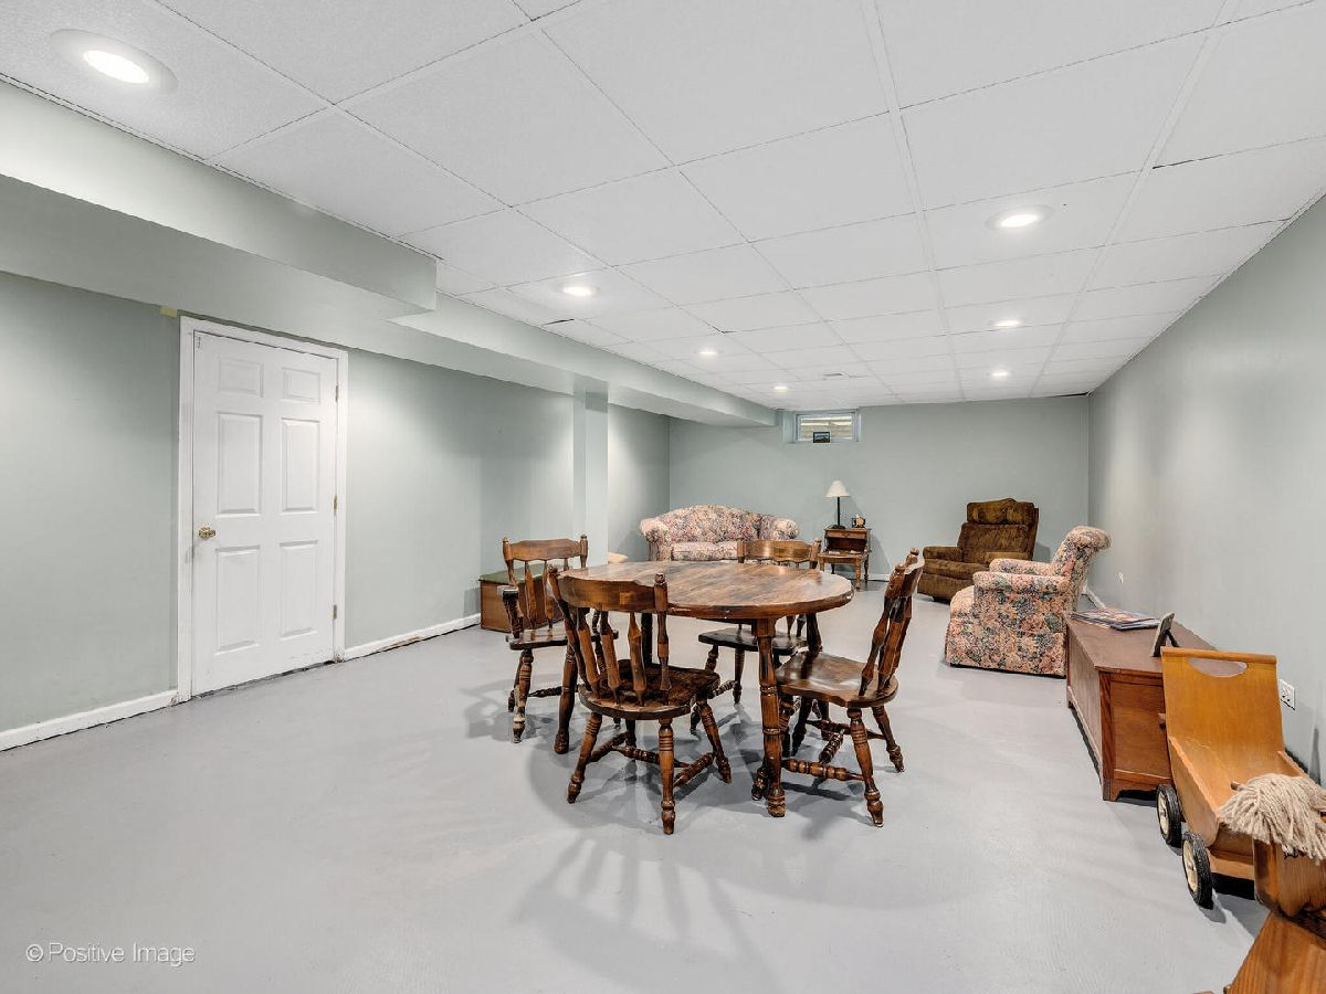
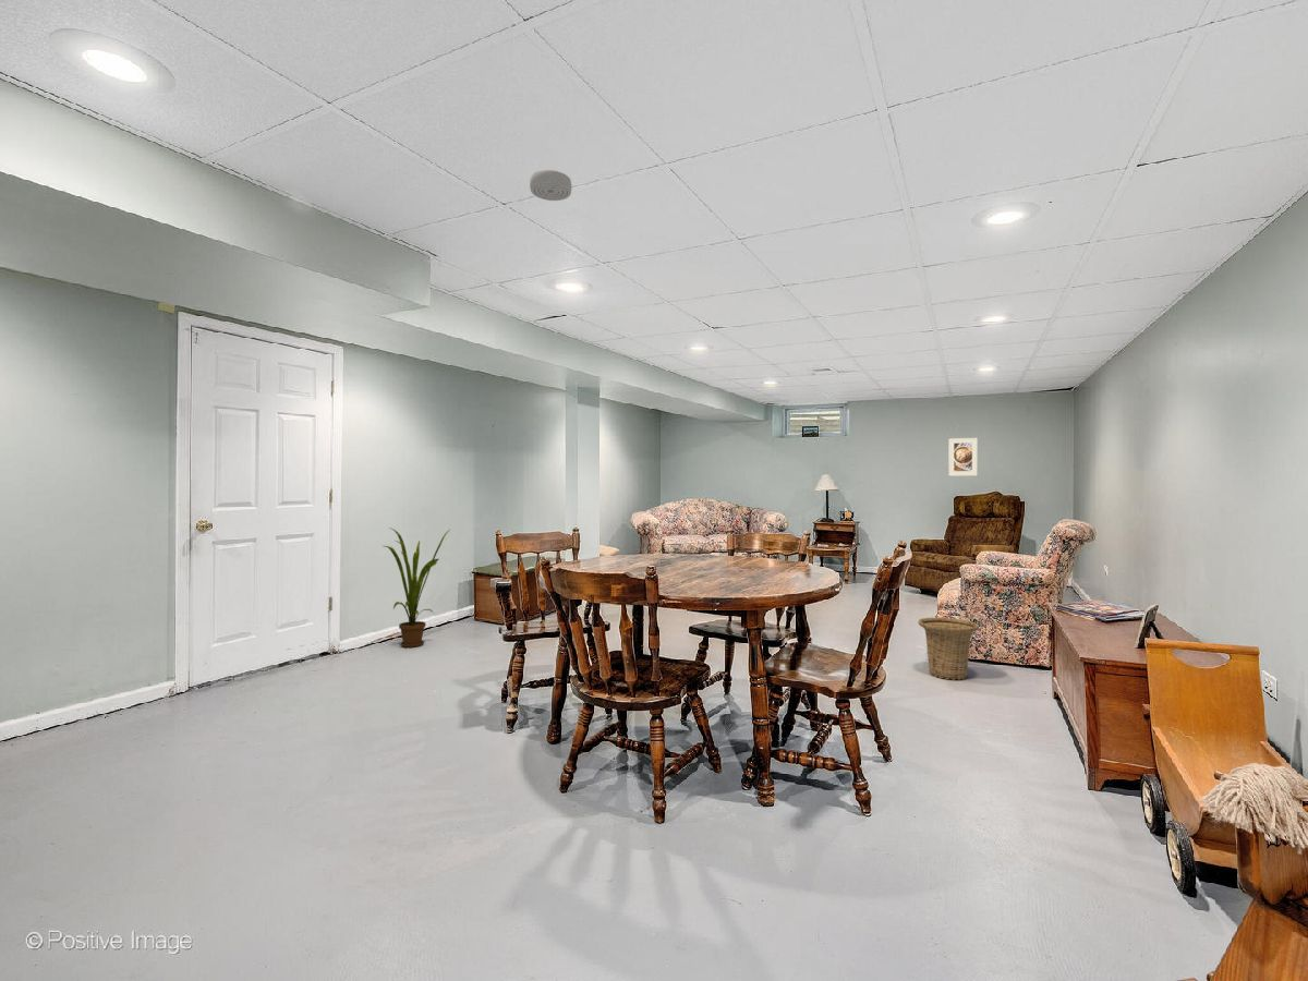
+ house plant [383,526,452,649]
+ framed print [947,437,979,477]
+ basket [917,617,980,681]
+ smoke detector [529,169,572,202]
